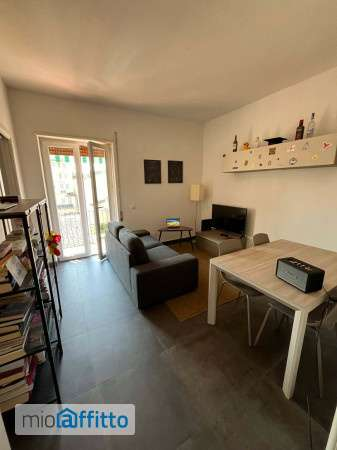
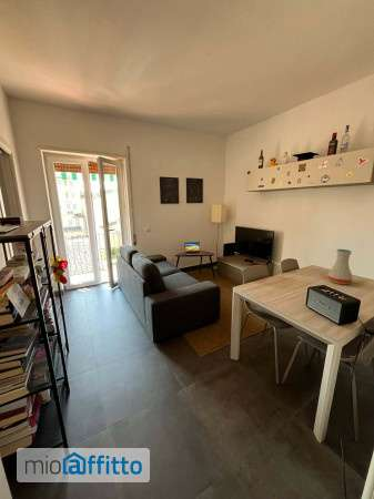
+ vase [327,248,354,285]
